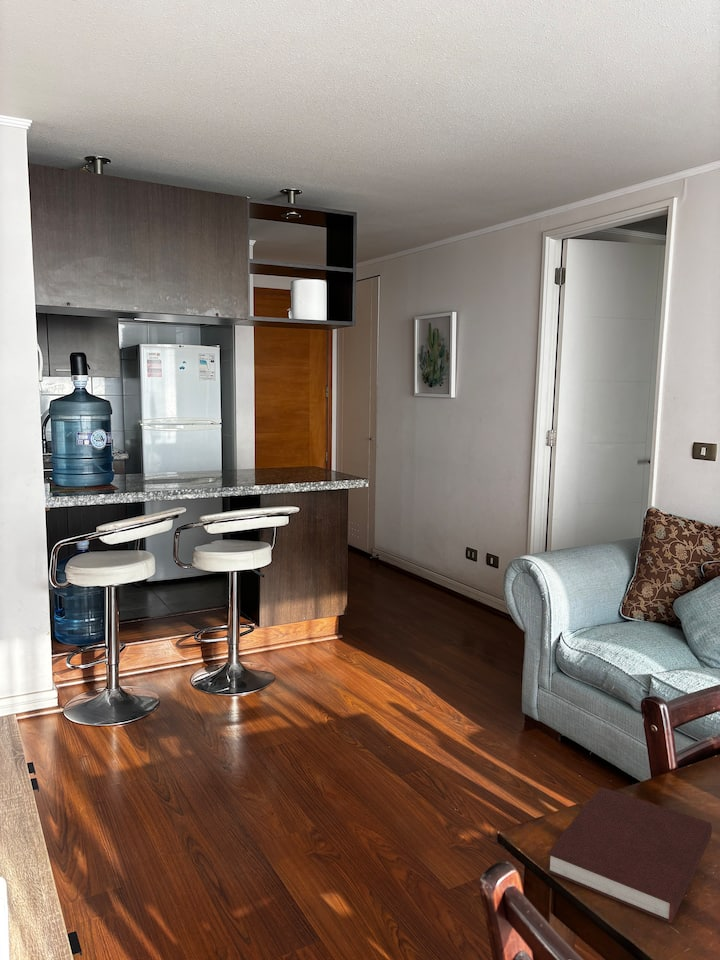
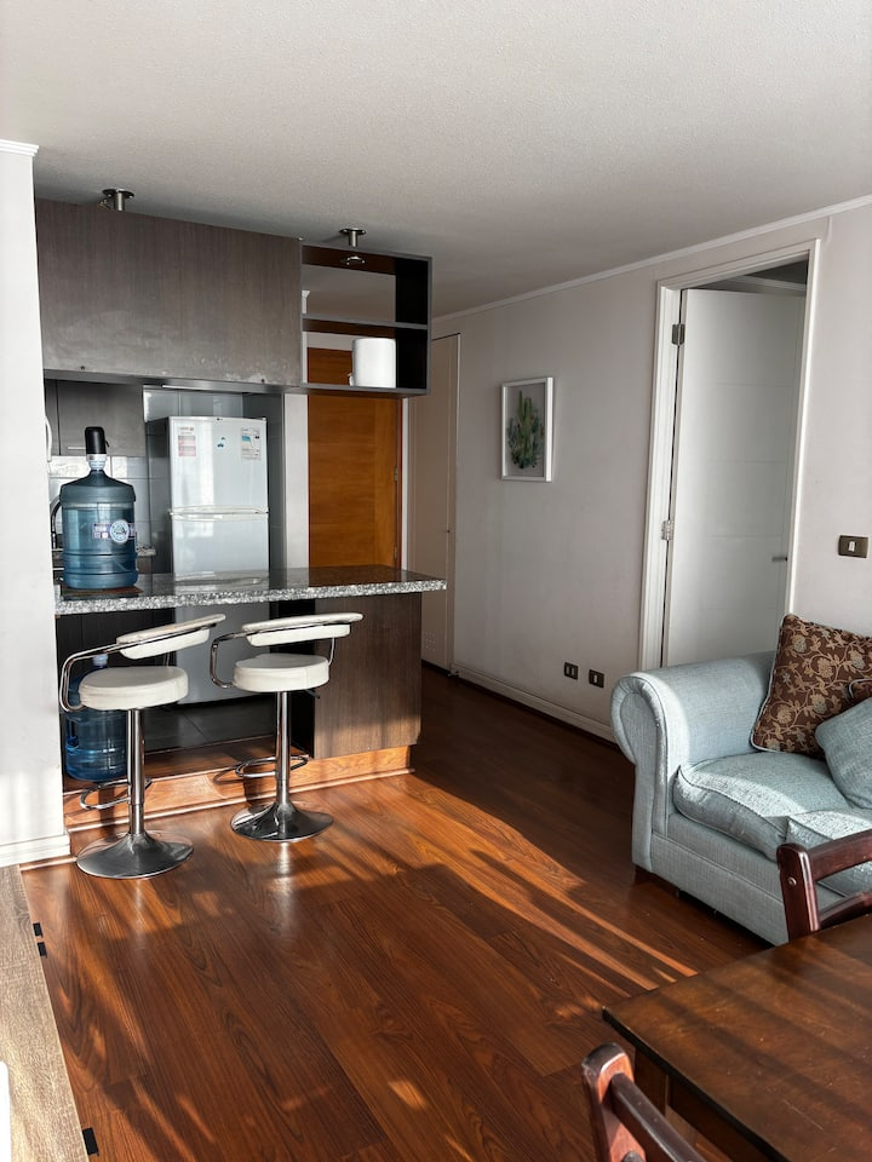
- notebook [545,786,713,924]
